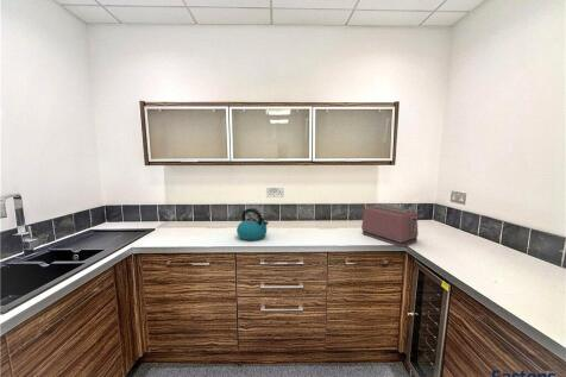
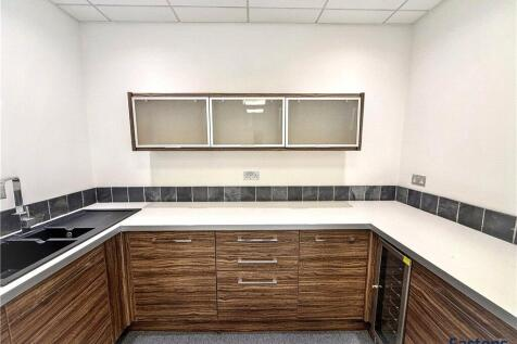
- kettle [235,207,270,241]
- toaster [360,203,419,247]
